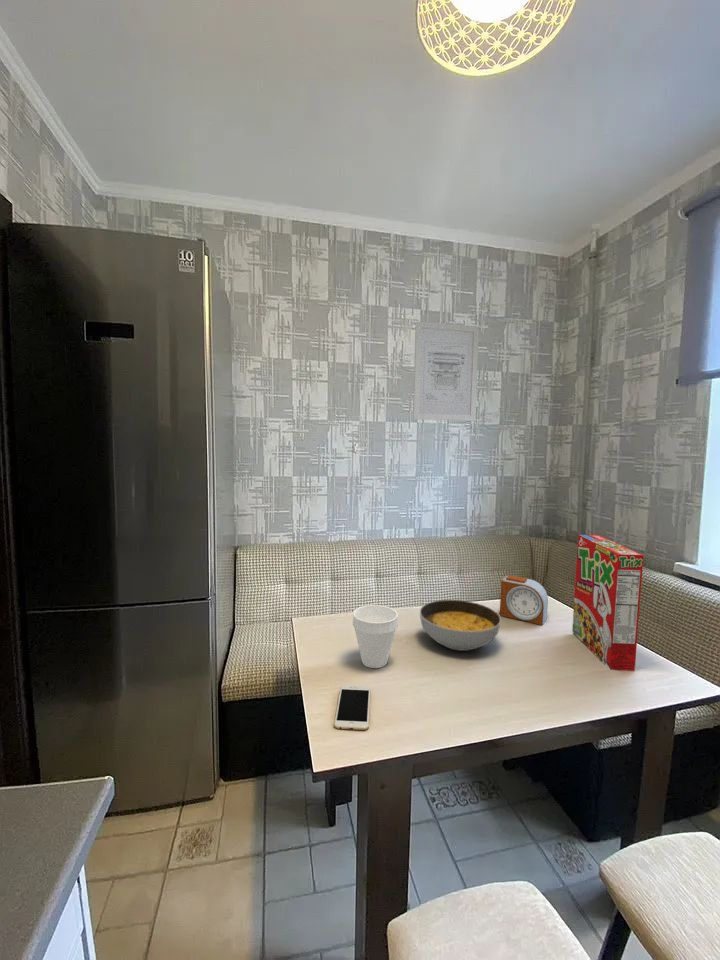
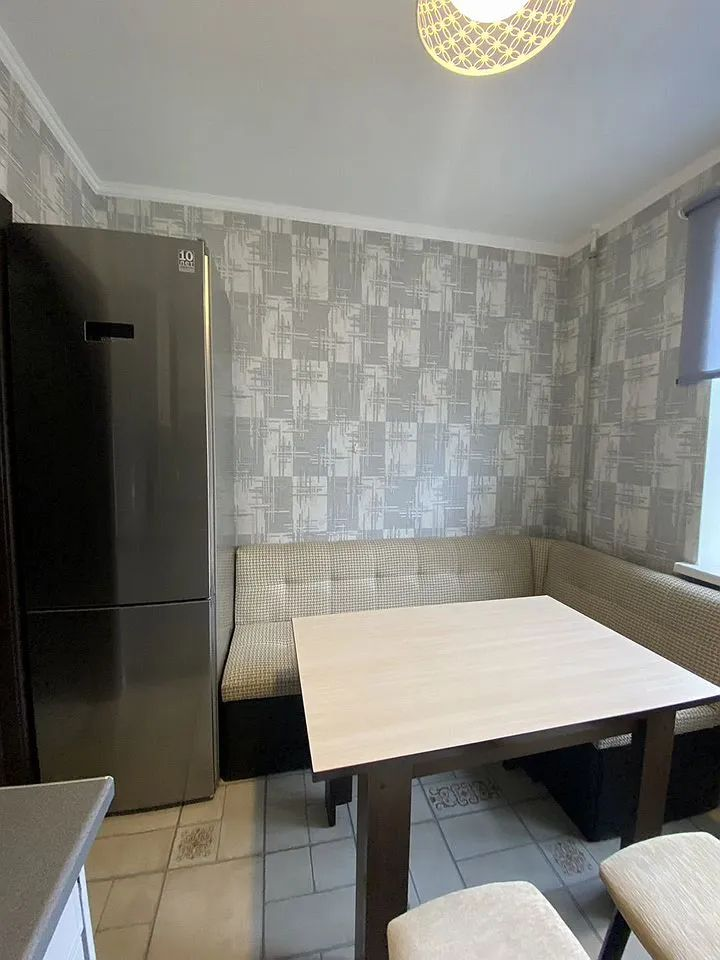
- cereal box [571,534,644,672]
- smartphone [333,685,372,731]
- wall art [412,320,480,422]
- alarm clock [499,574,549,626]
- cup [352,604,399,669]
- soup bowl [419,599,502,652]
